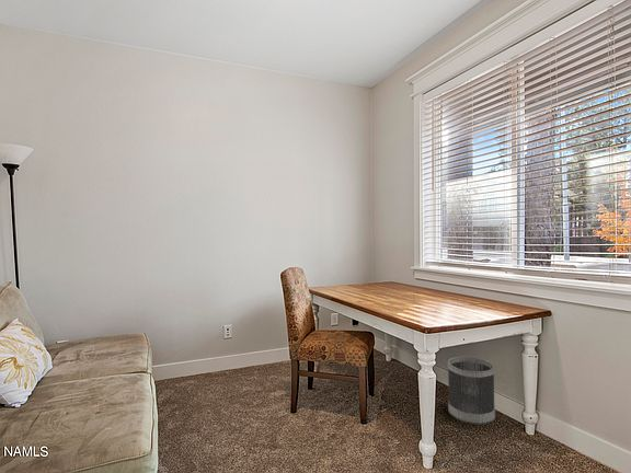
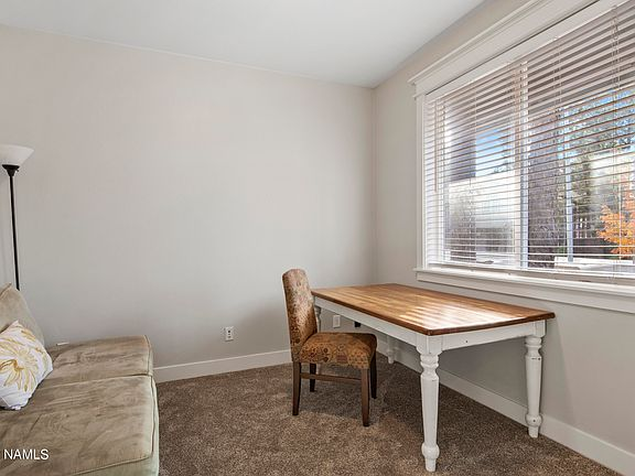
- wastebasket [447,356,496,426]
